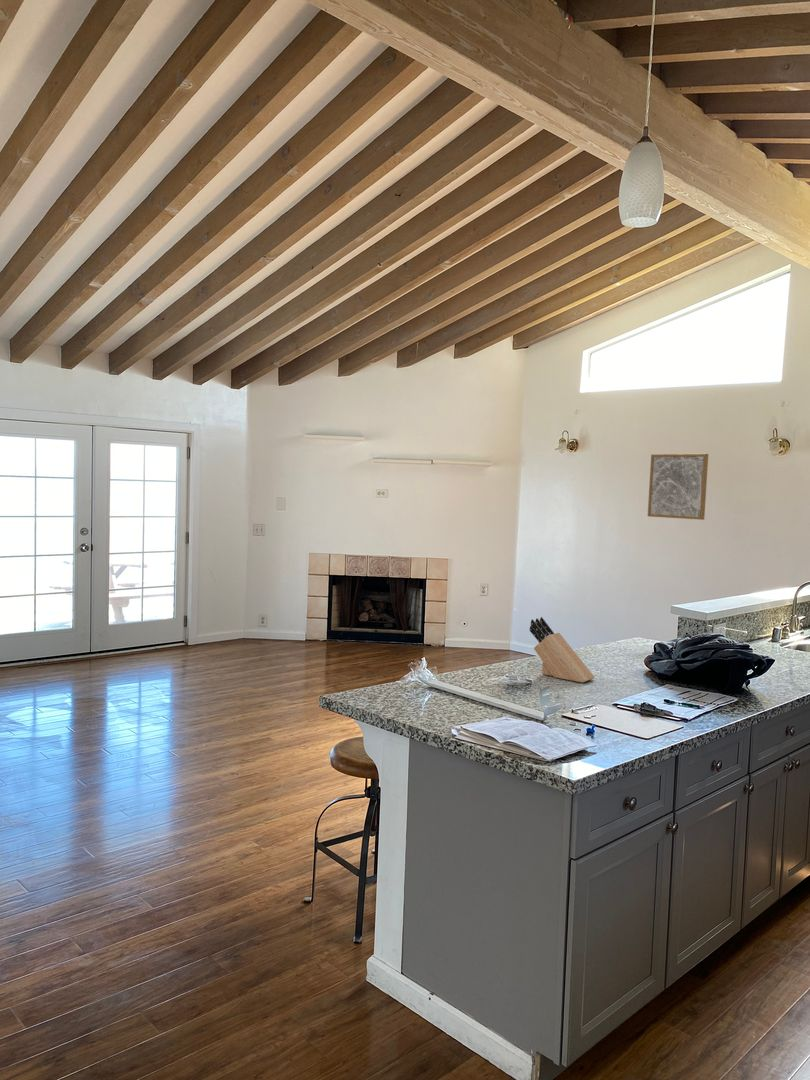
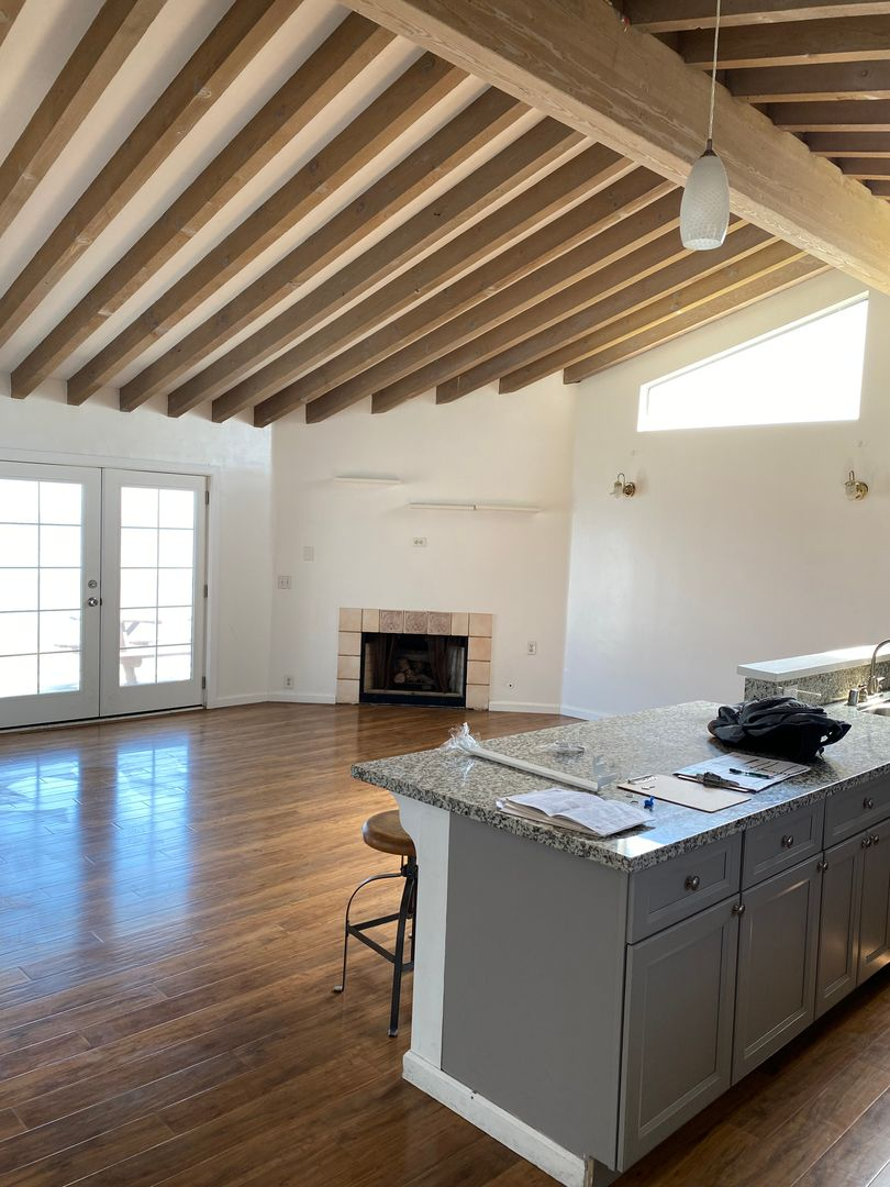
- wall art [647,453,709,521]
- knife block [529,616,596,684]
